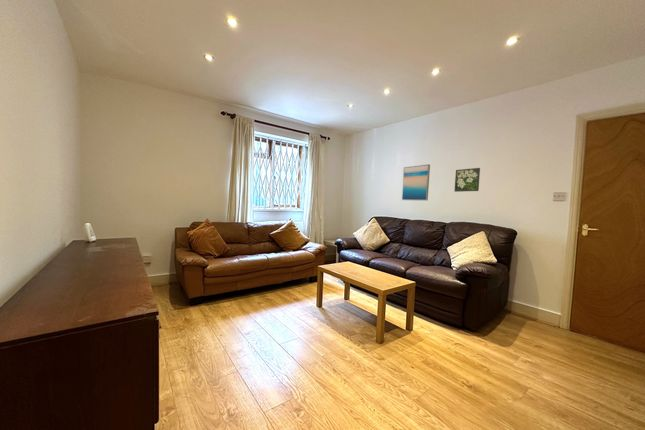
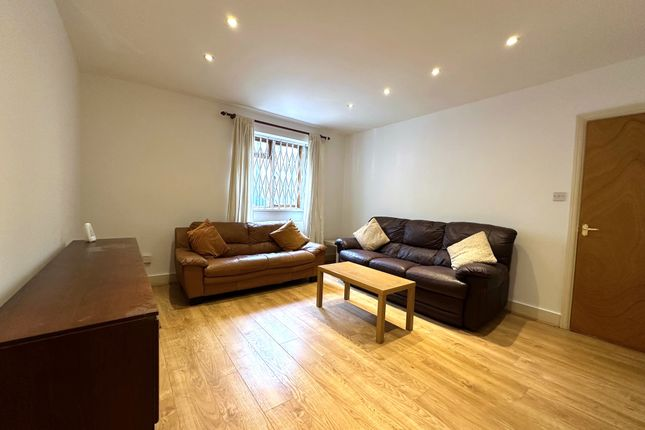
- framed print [454,167,481,193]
- wall art [401,163,431,201]
